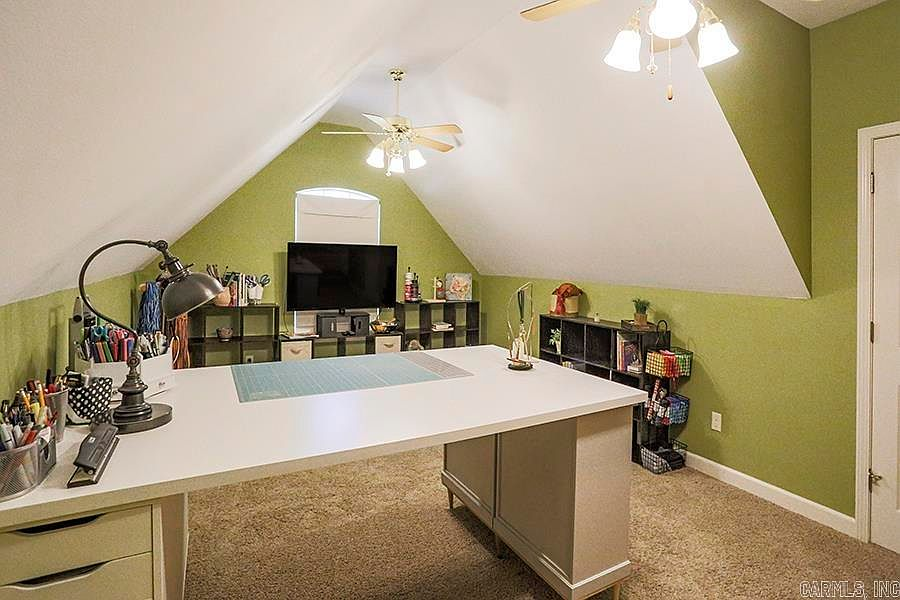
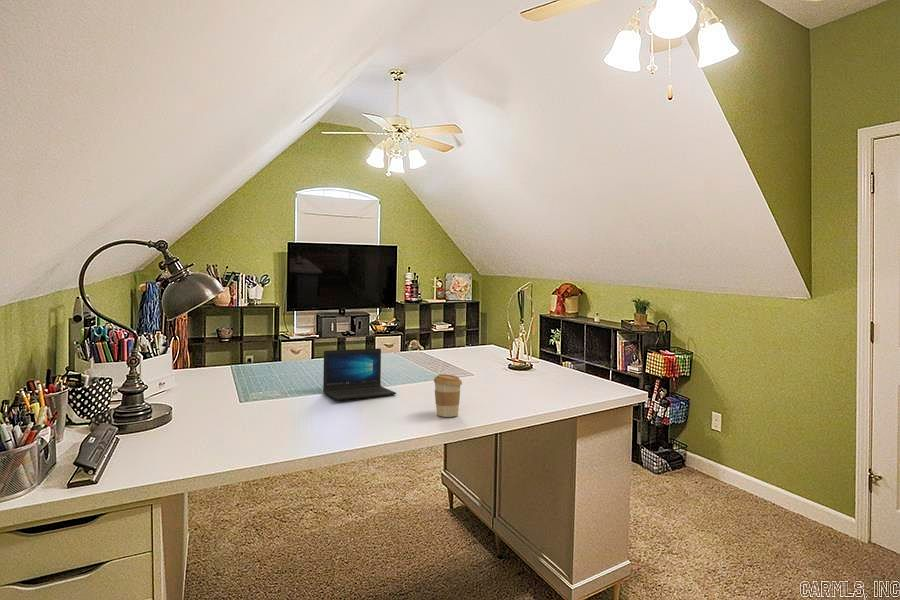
+ coffee cup [433,373,463,418]
+ laptop [322,347,397,401]
